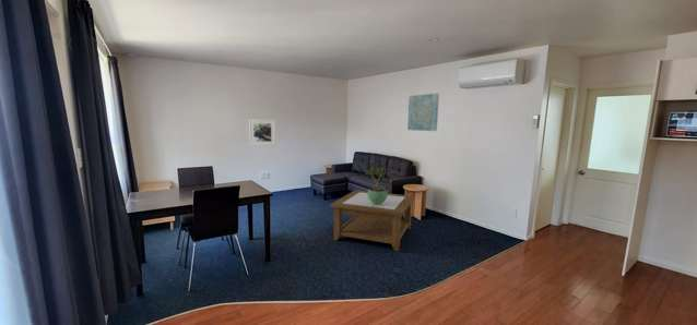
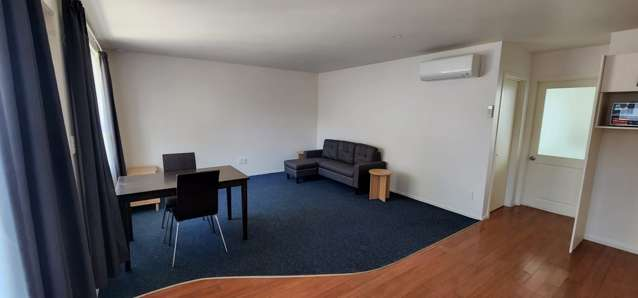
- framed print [248,118,276,147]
- potted plant [364,164,391,204]
- coffee table [329,189,416,252]
- wall art [406,92,440,132]
